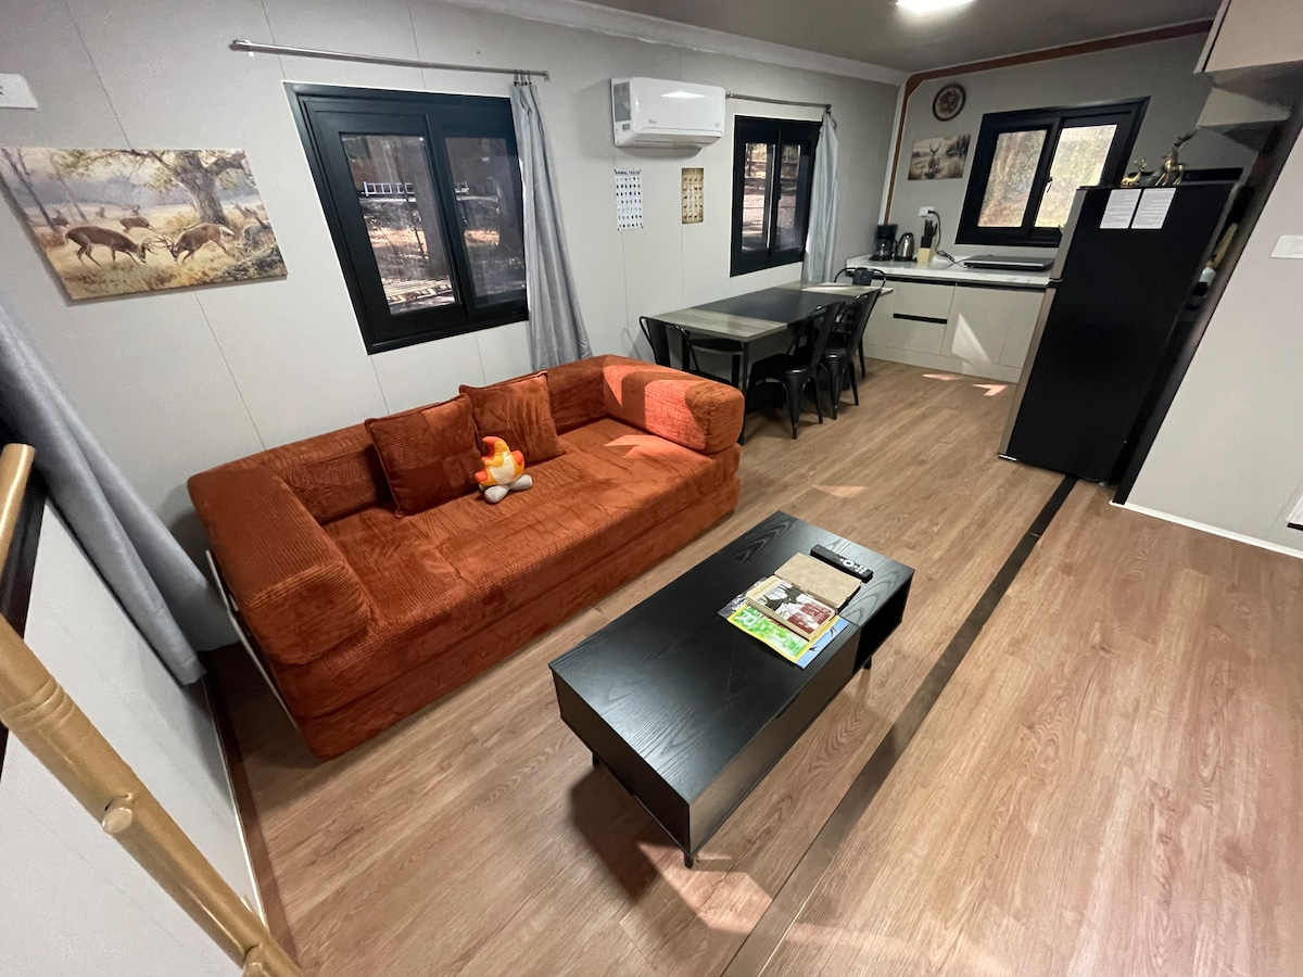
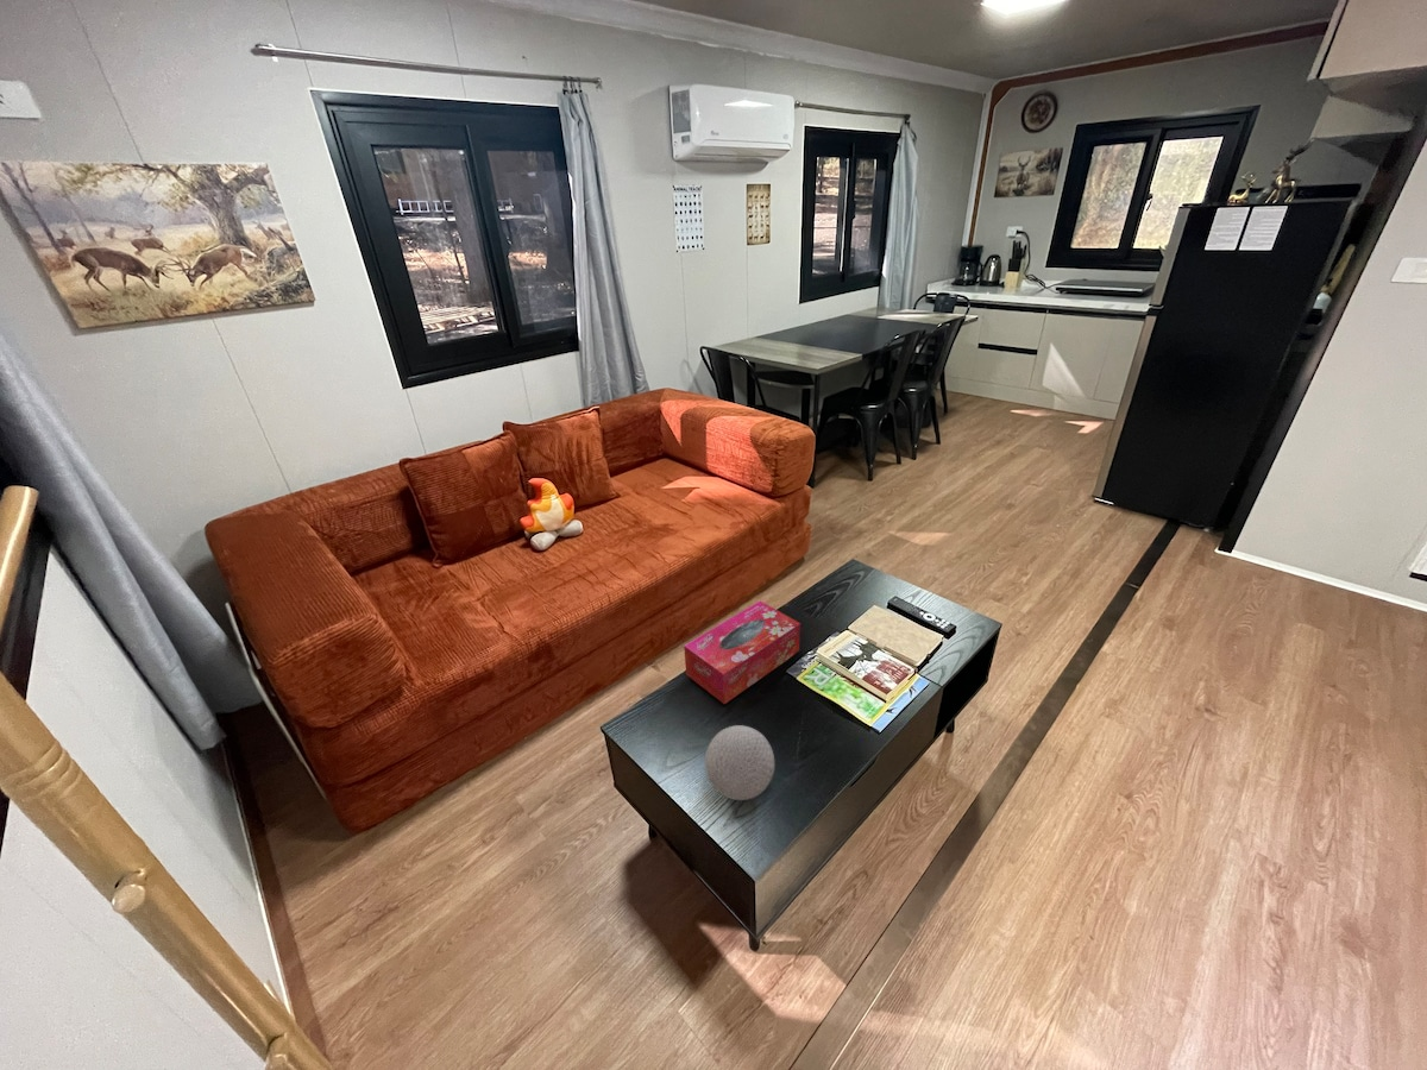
+ decorative ball [704,724,775,801]
+ tissue box [683,599,801,705]
